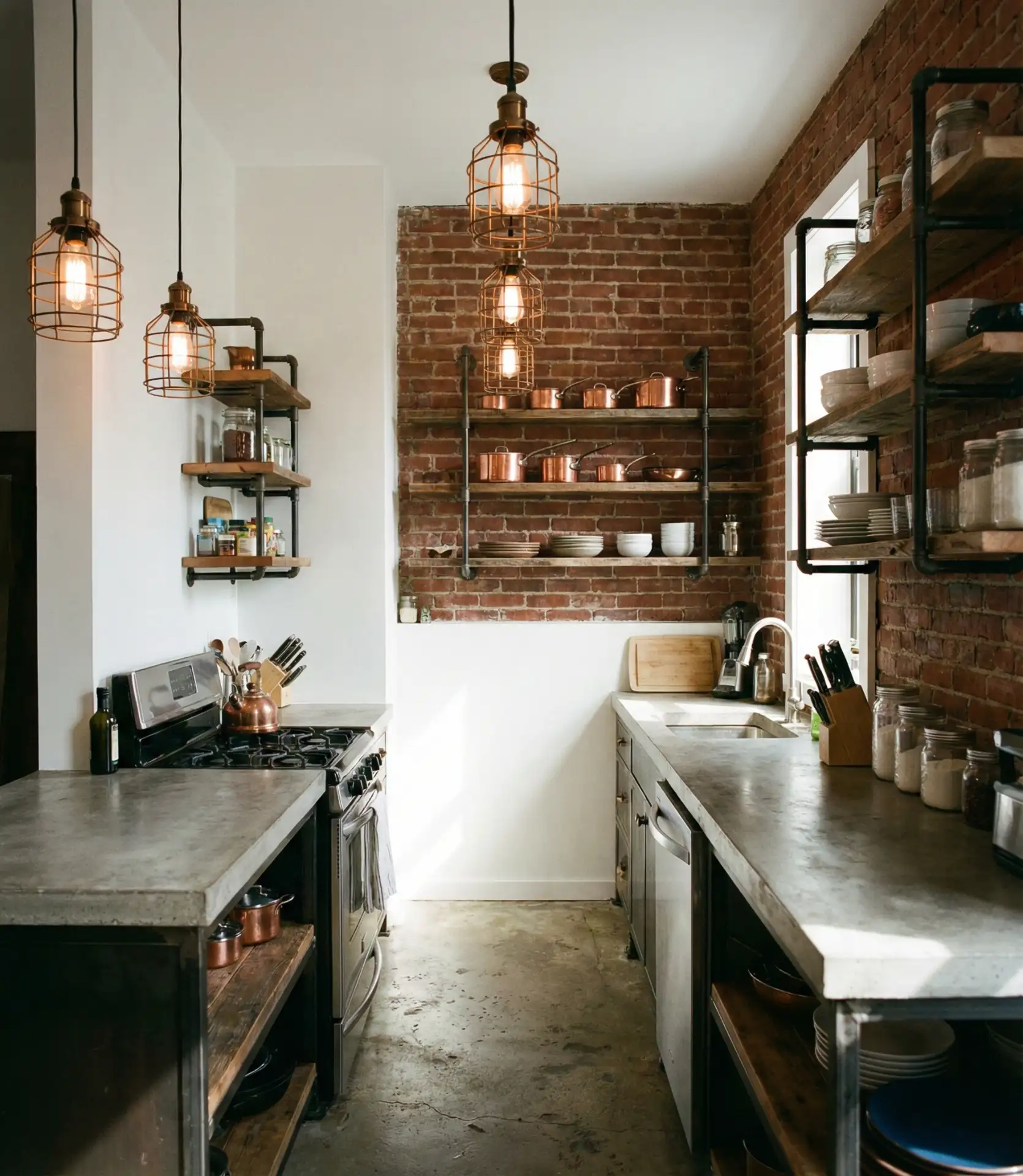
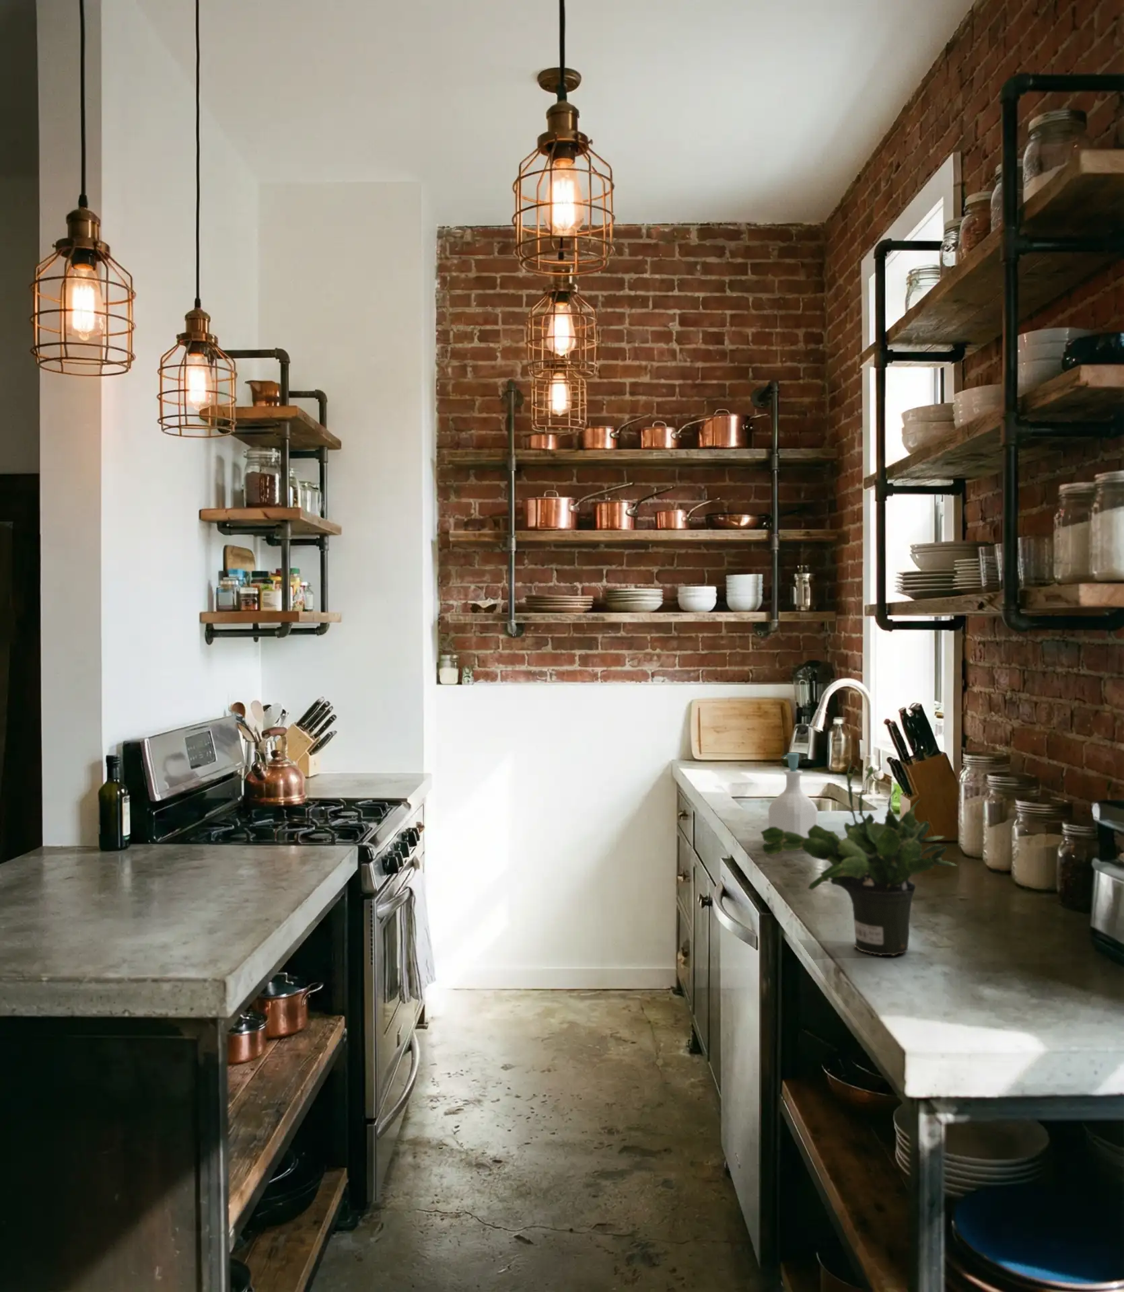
+ soap bottle [768,753,819,838]
+ potted plant [760,760,957,956]
